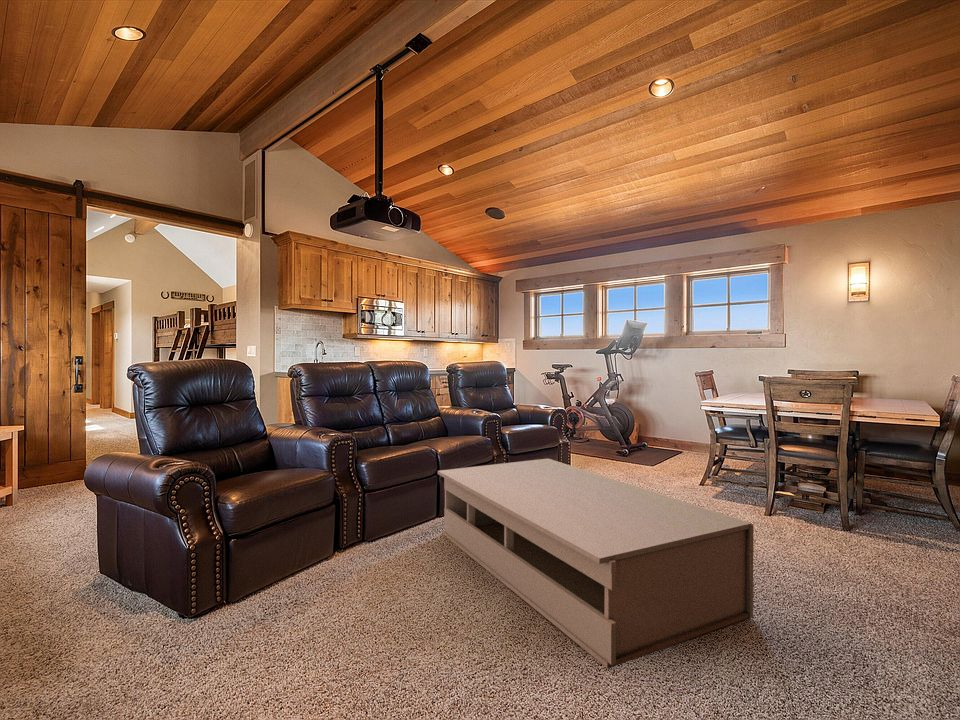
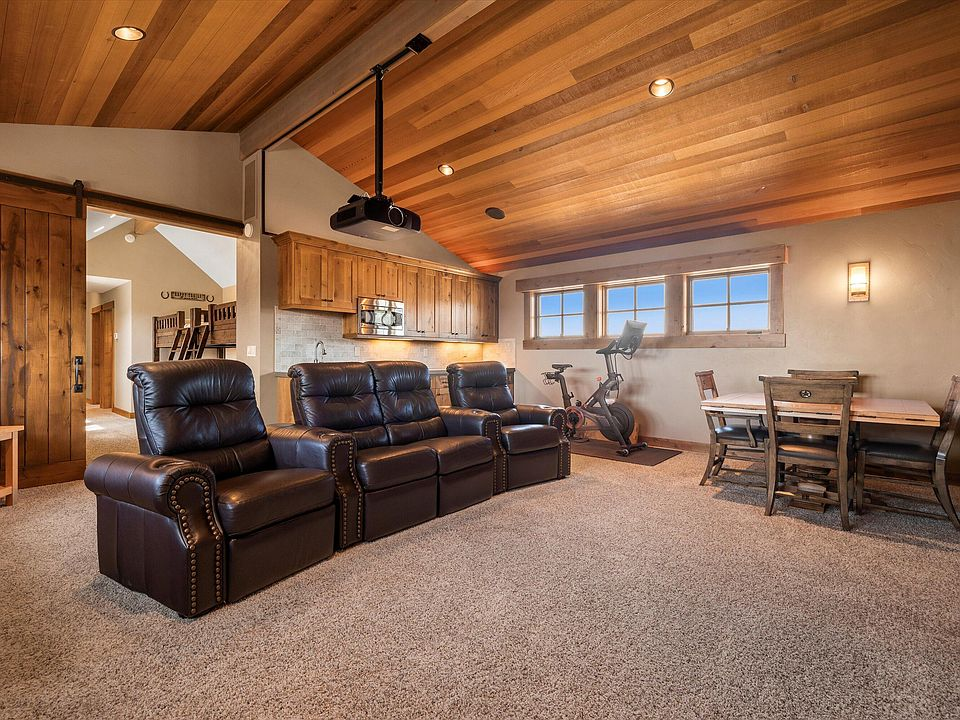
- coffee table [437,458,755,669]
